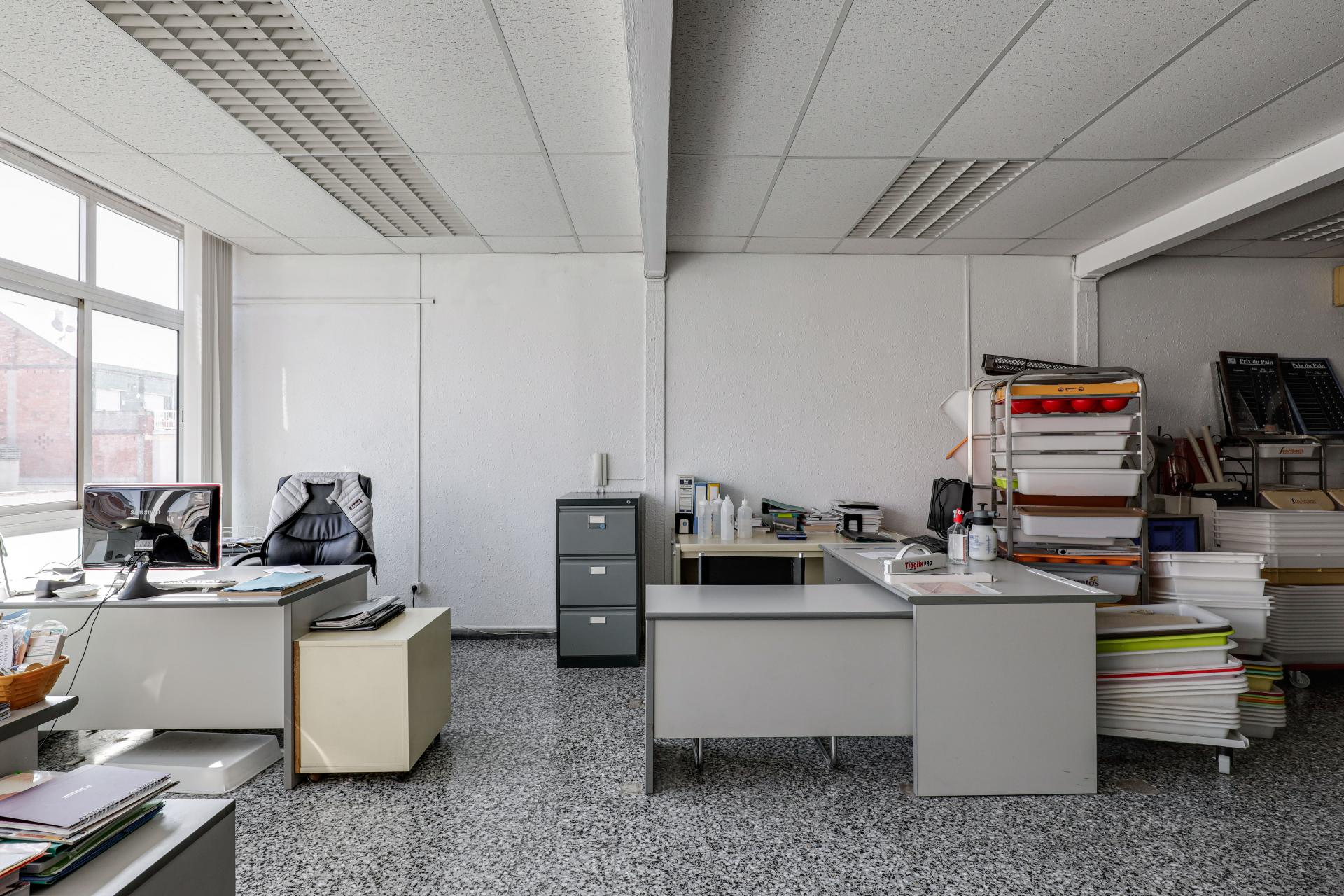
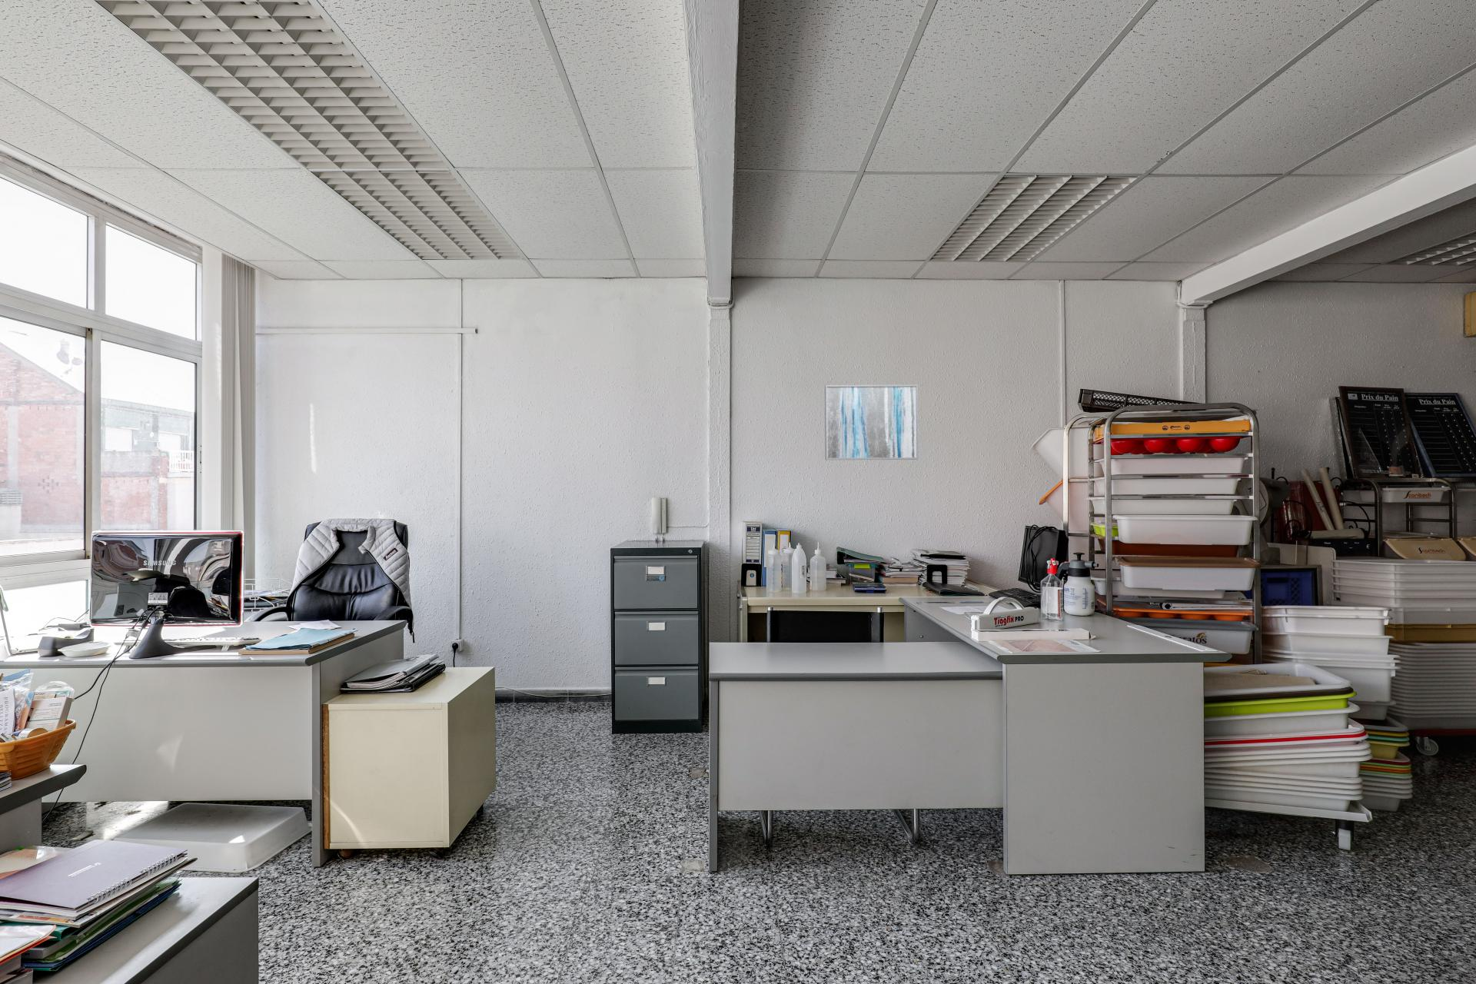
+ wall art [824,383,919,460]
